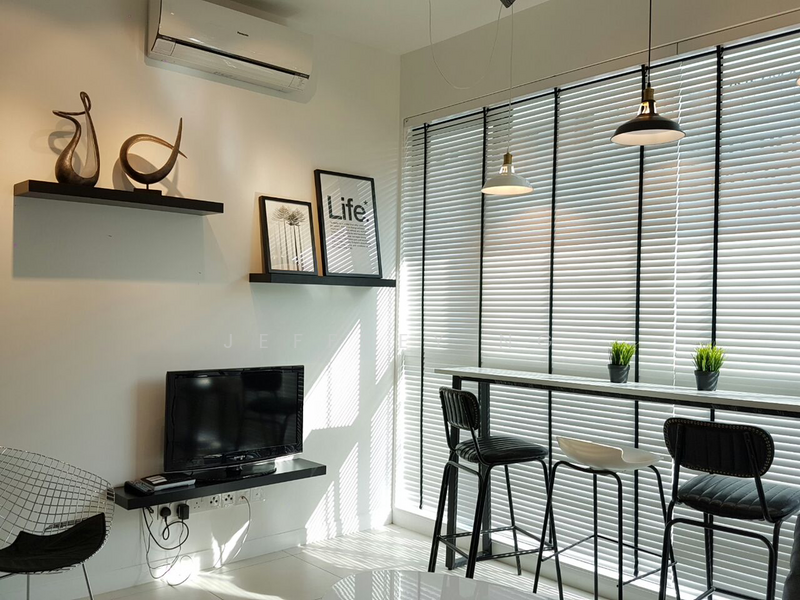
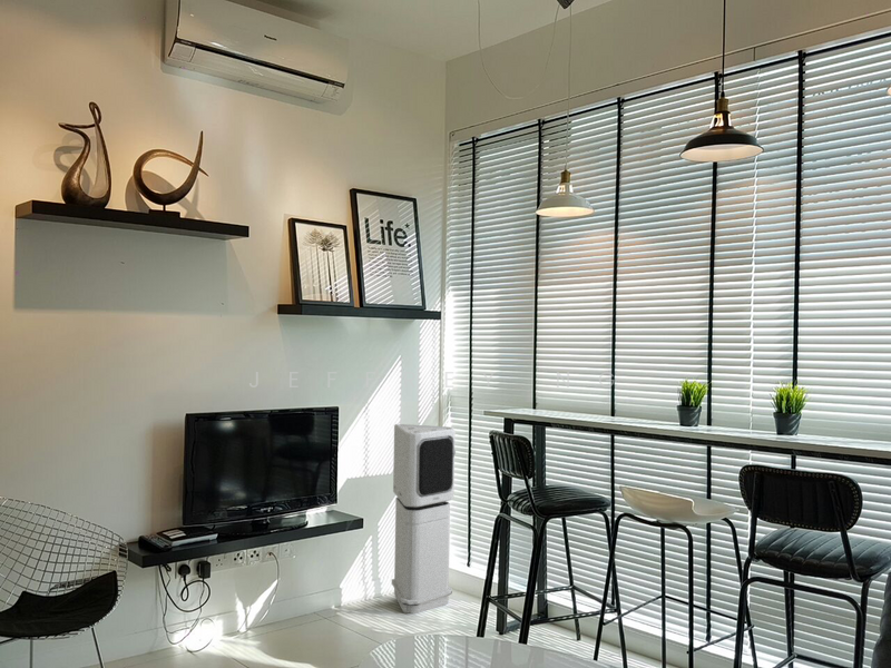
+ air purifier [391,423,457,615]
